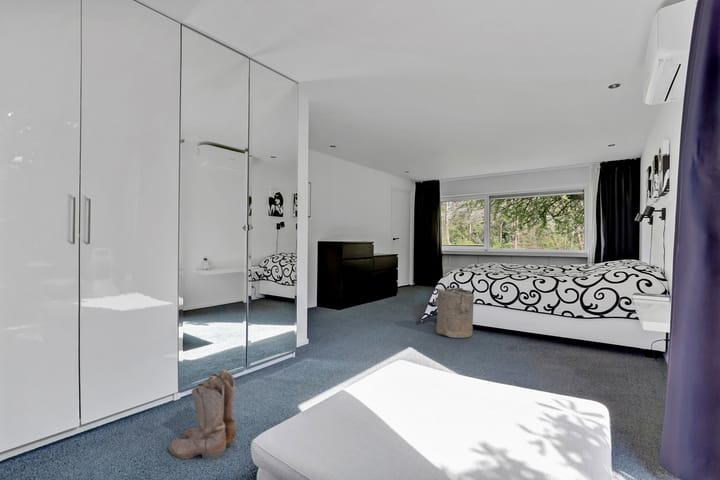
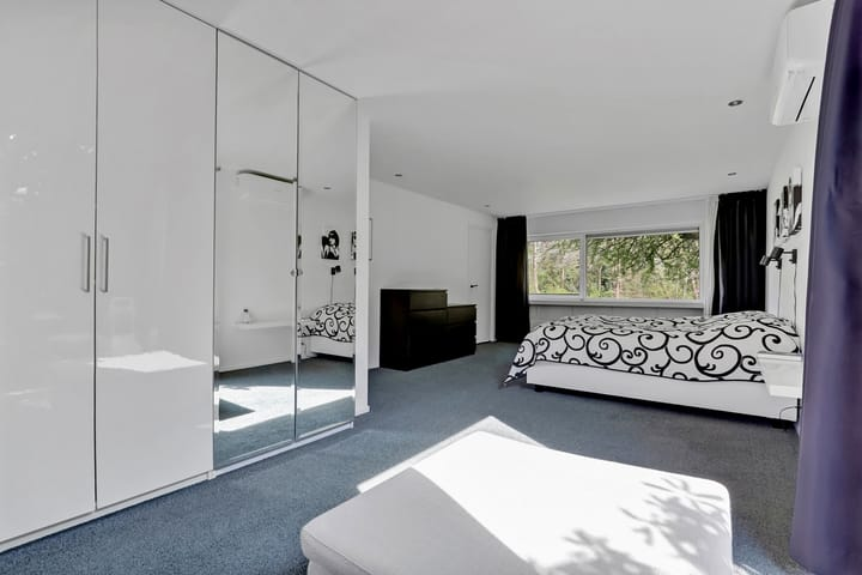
- boots [168,368,237,460]
- laundry hamper [428,287,475,339]
